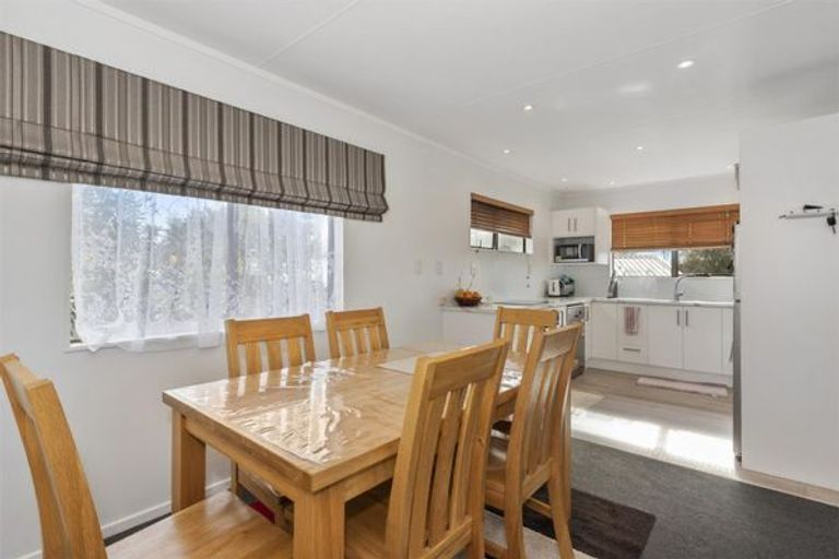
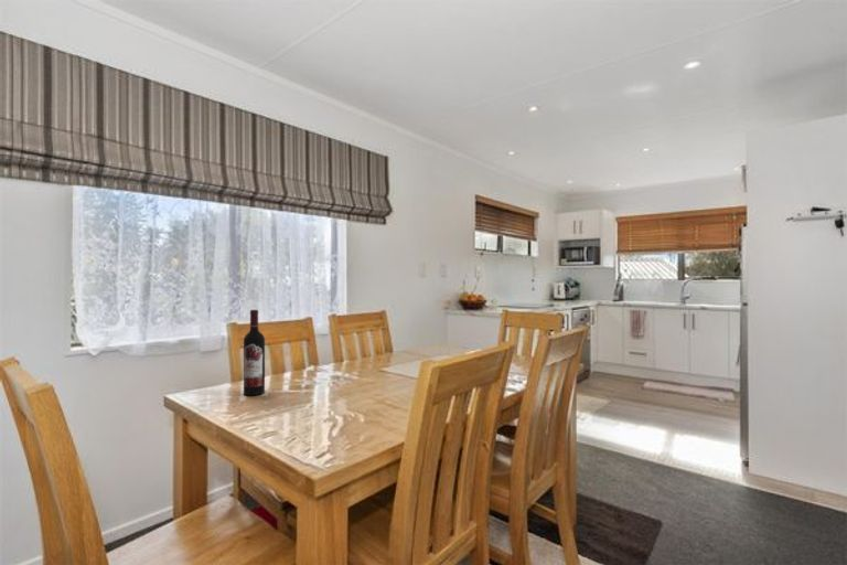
+ wine bottle [243,309,266,396]
